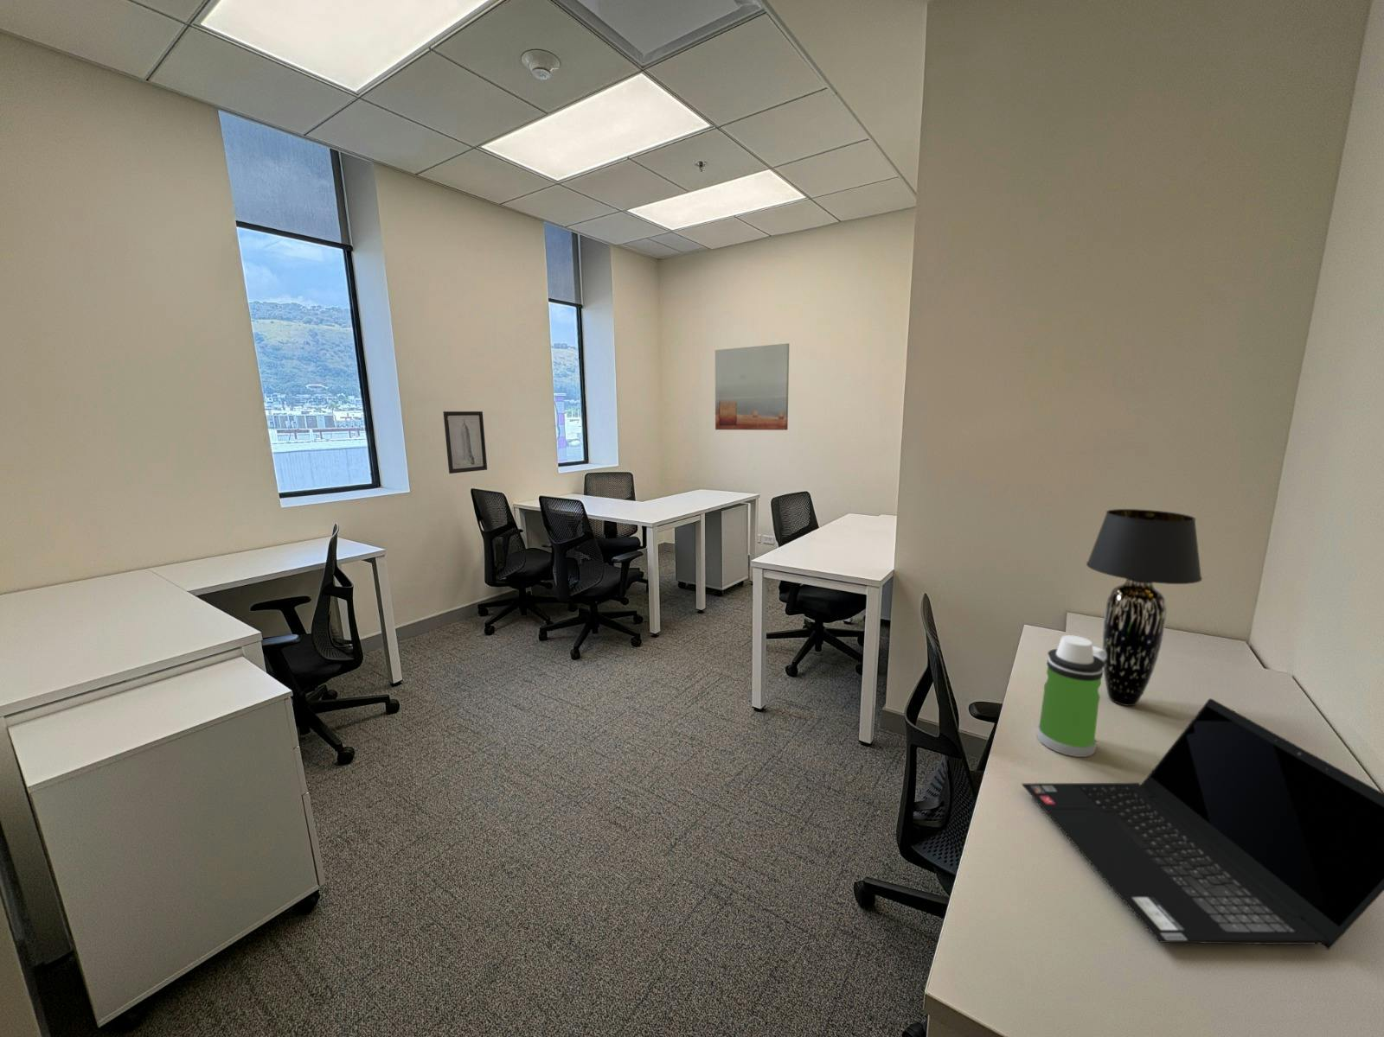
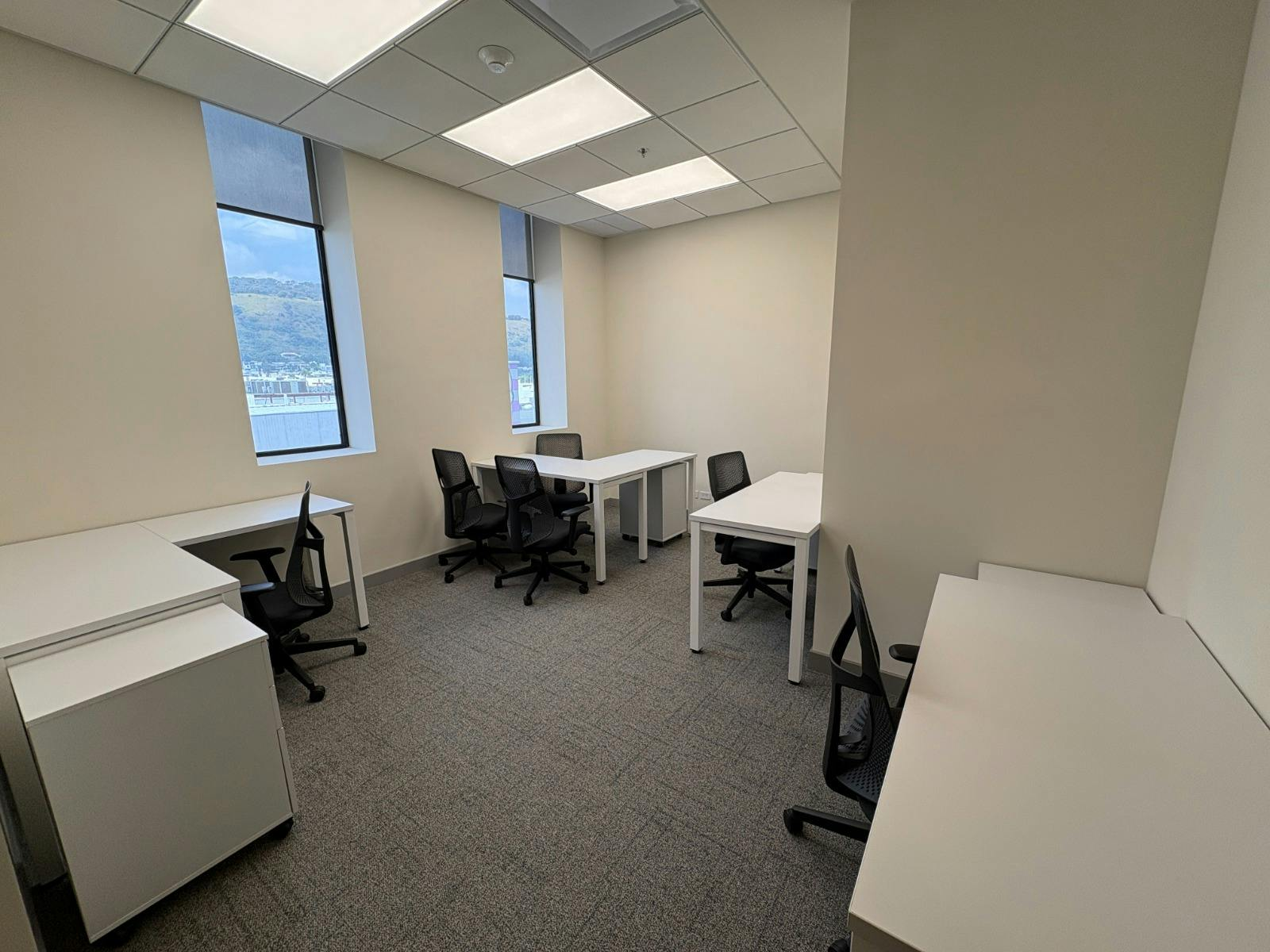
- table lamp [1085,508,1203,707]
- water bottle [1035,634,1106,758]
- laptop computer [1021,697,1384,951]
- wall art [442,411,488,475]
- wall art [715,342,790,431]
